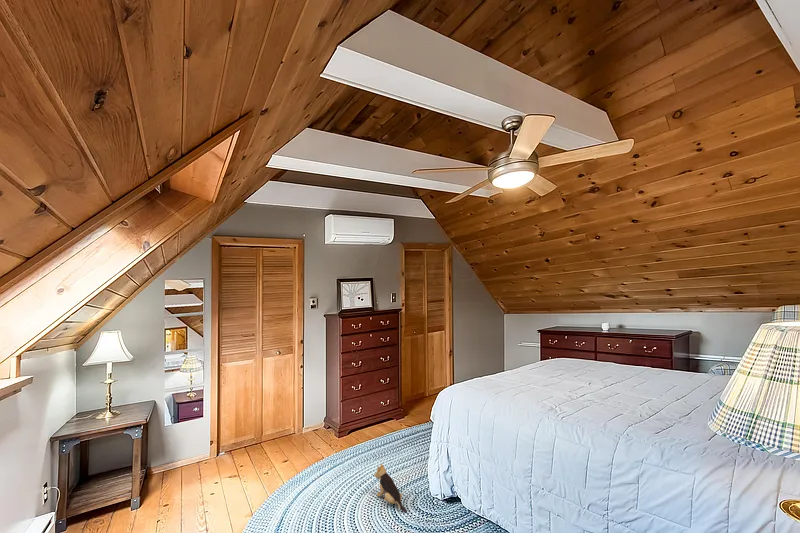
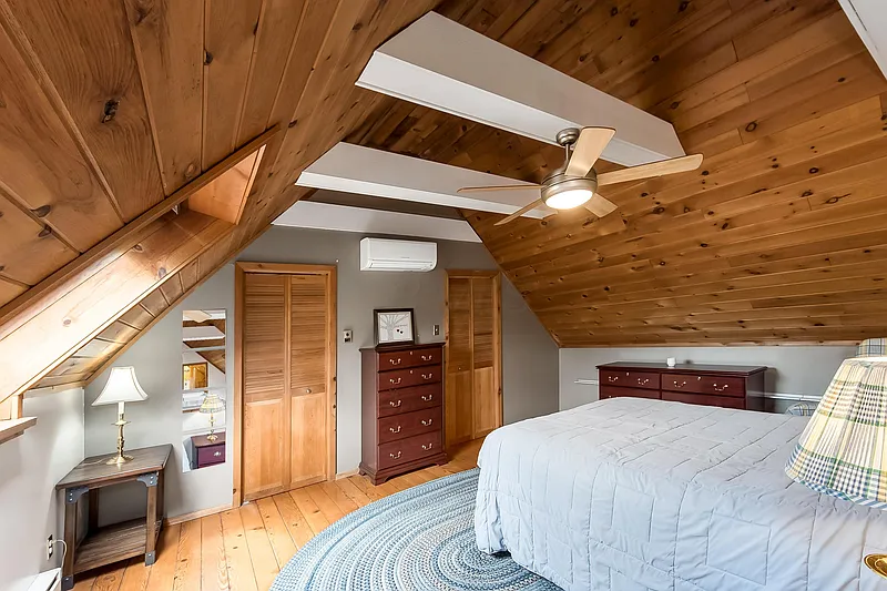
- plush toy [373,463,407,513]
